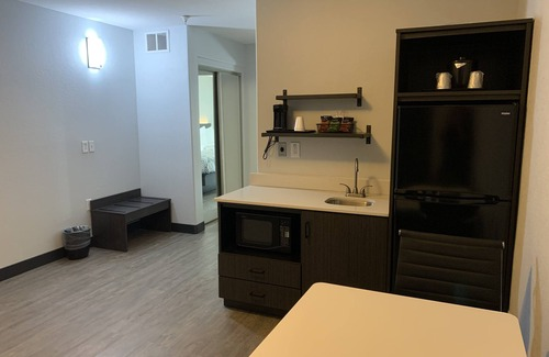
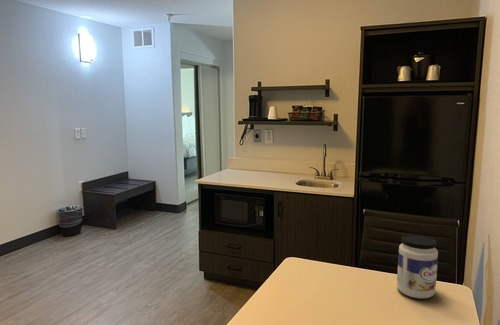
+ jar [396,233,439,299]
